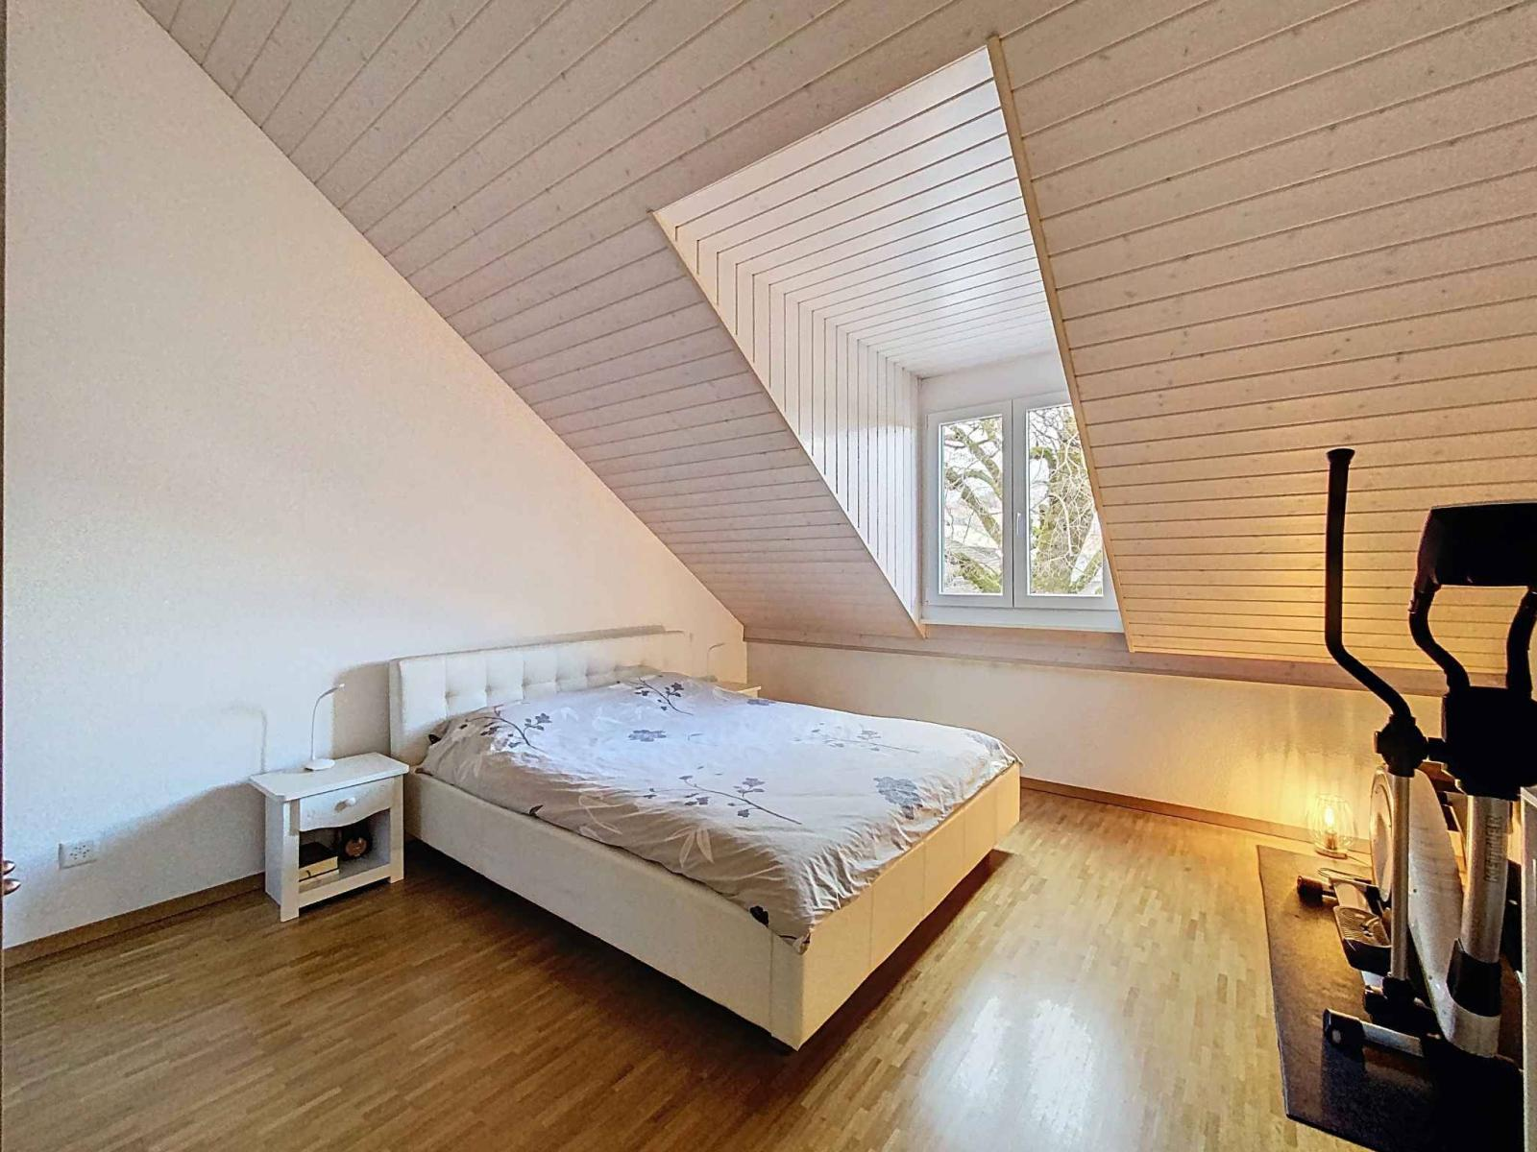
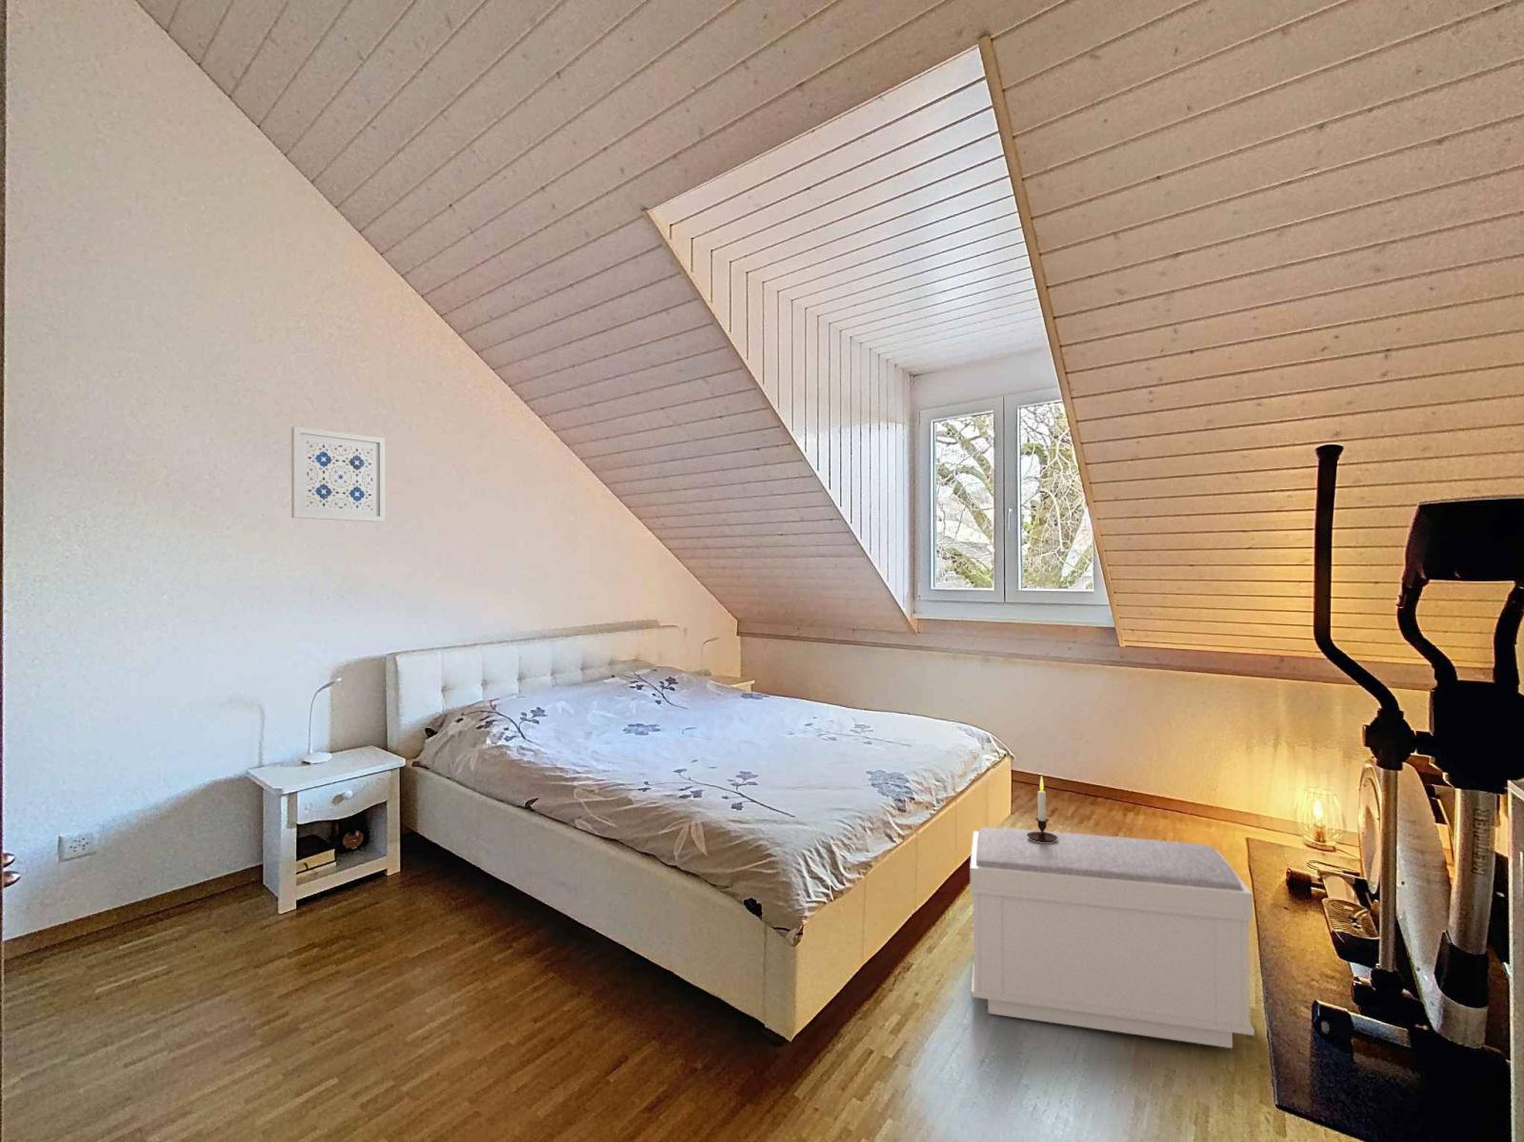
+ candle [1027,776,1058,842]
+ wall art [290,426,385,523]
+ bench [968,827,1255,1048]
